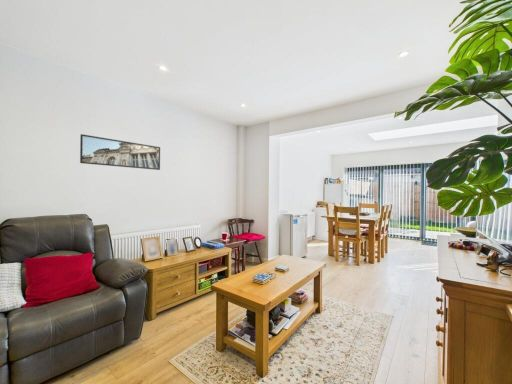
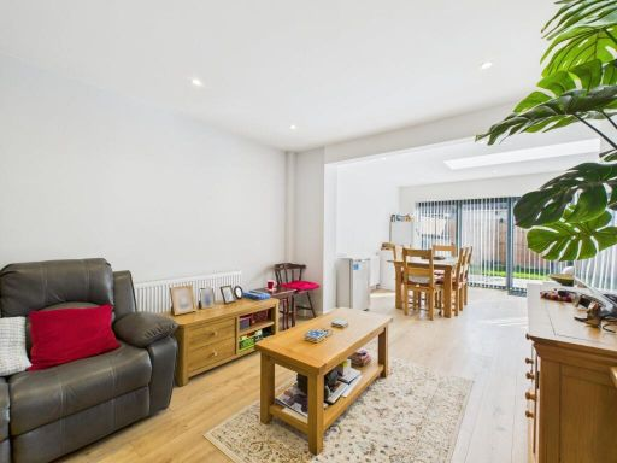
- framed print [79,133,161,171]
